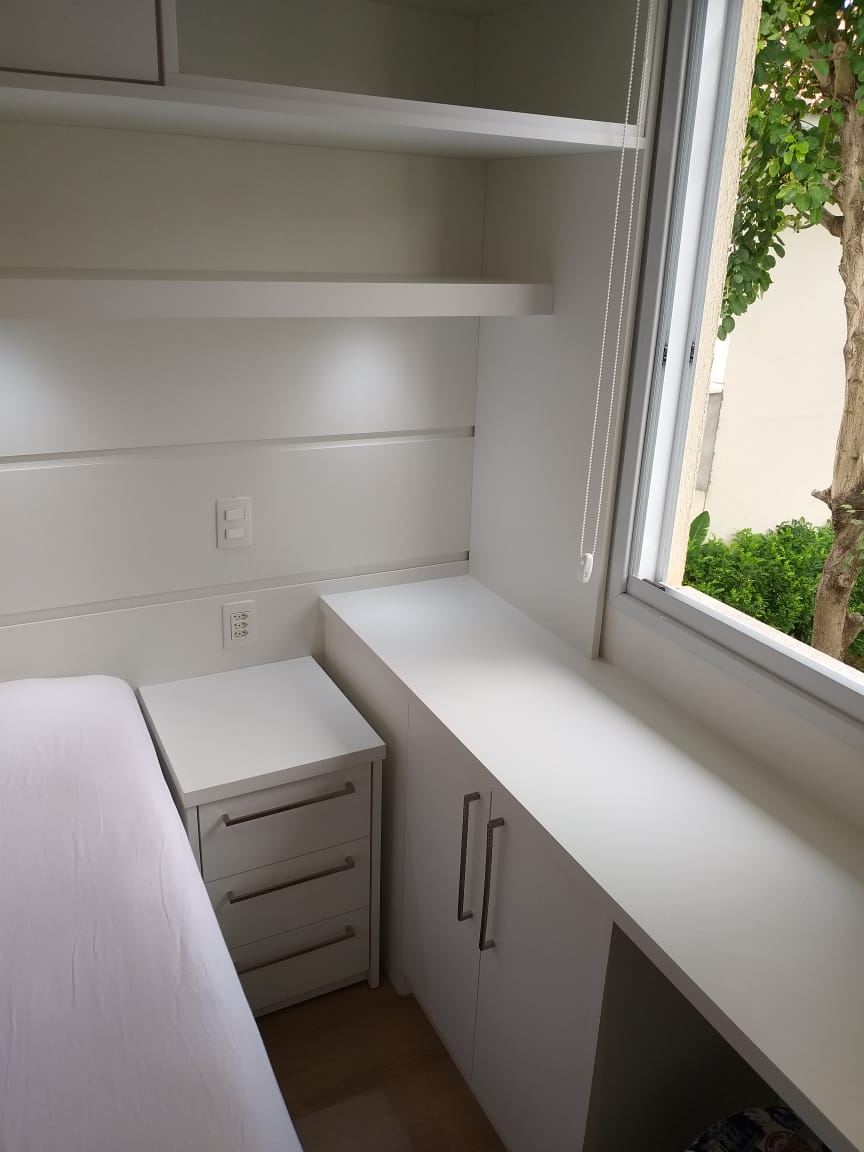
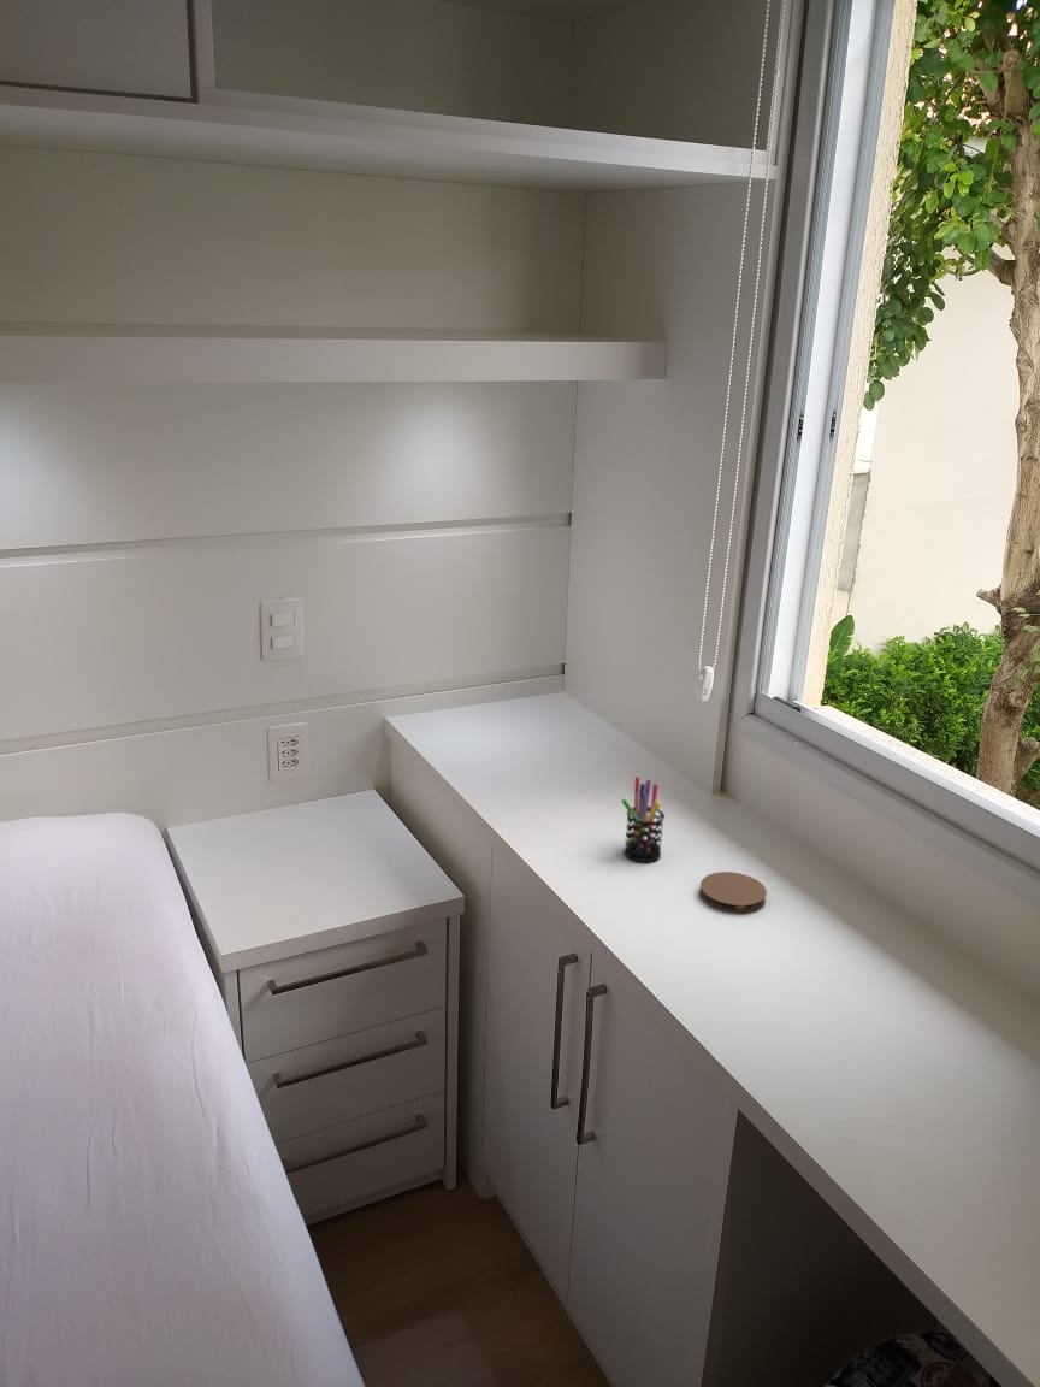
+ coaster [698,870,768,914]
+ pen holder [620,775,666,863]
